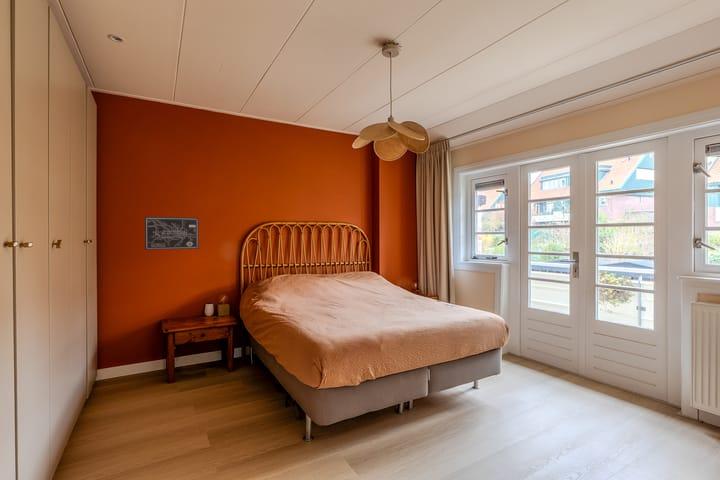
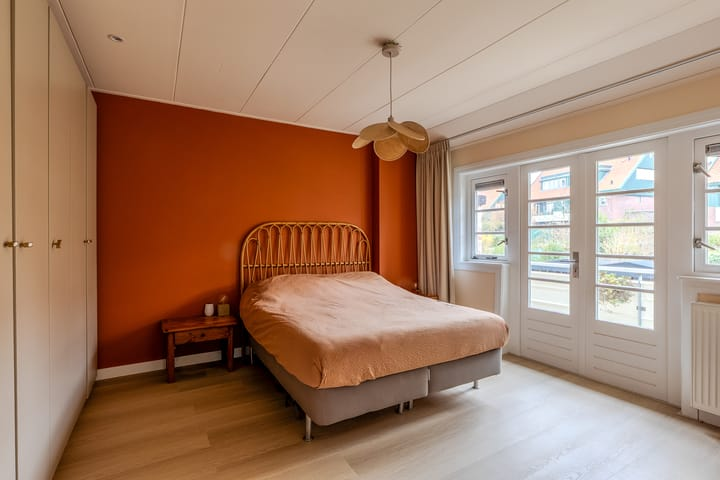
- wall art [144,216,200,251]
